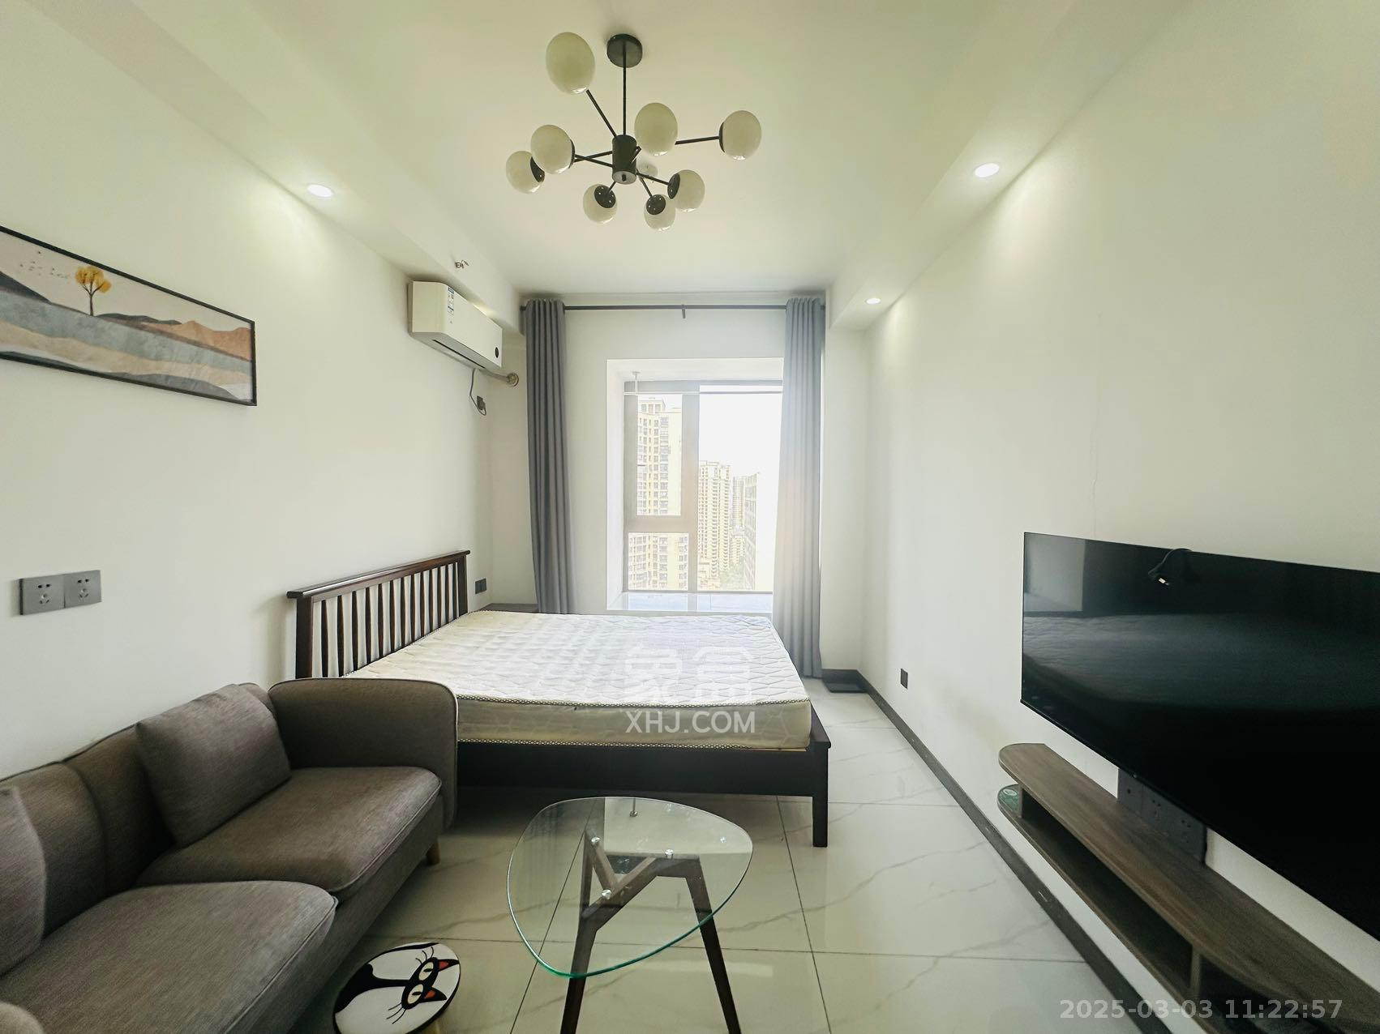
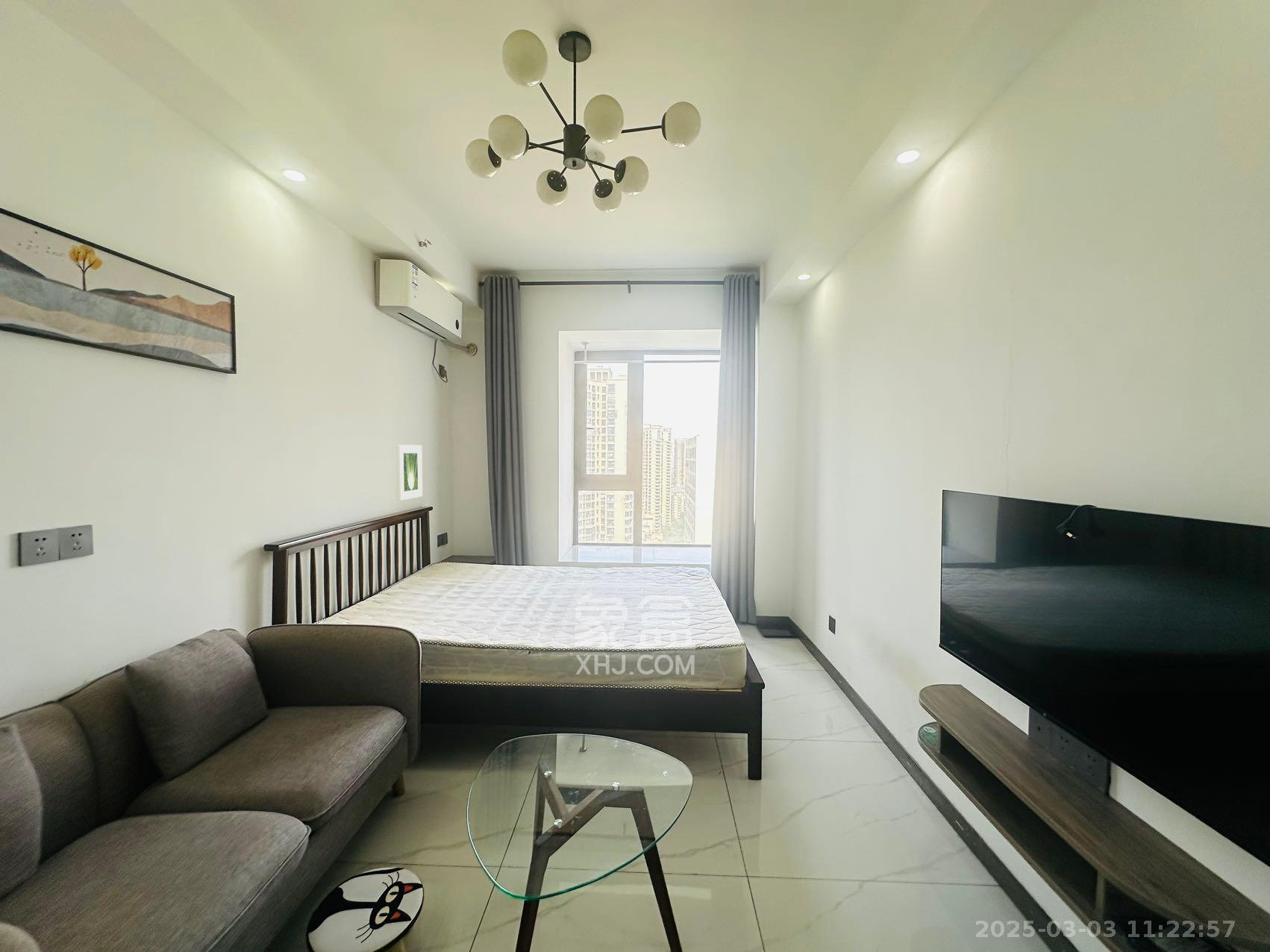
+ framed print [395,444,423,501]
